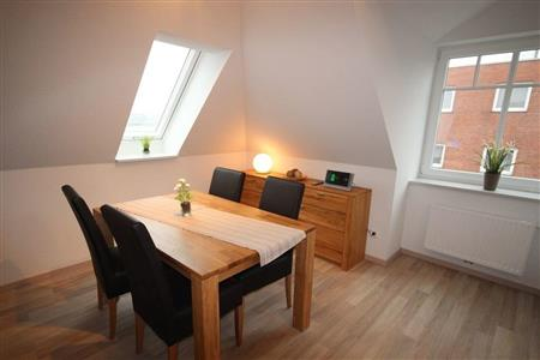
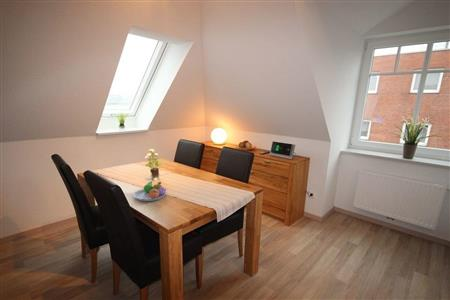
+ fruit bowl [132,180,167,202]
